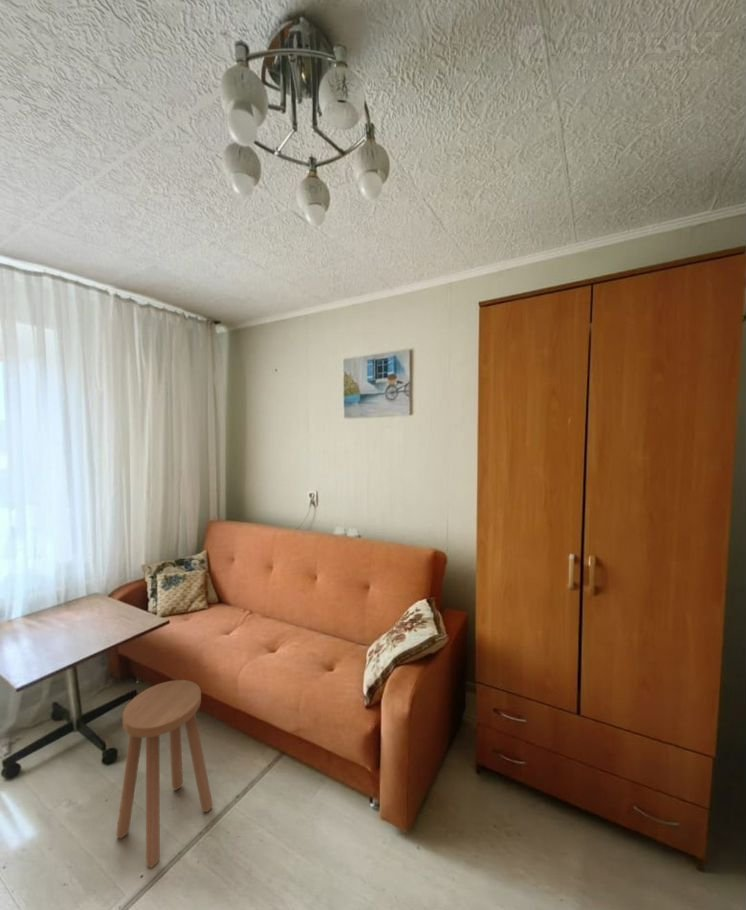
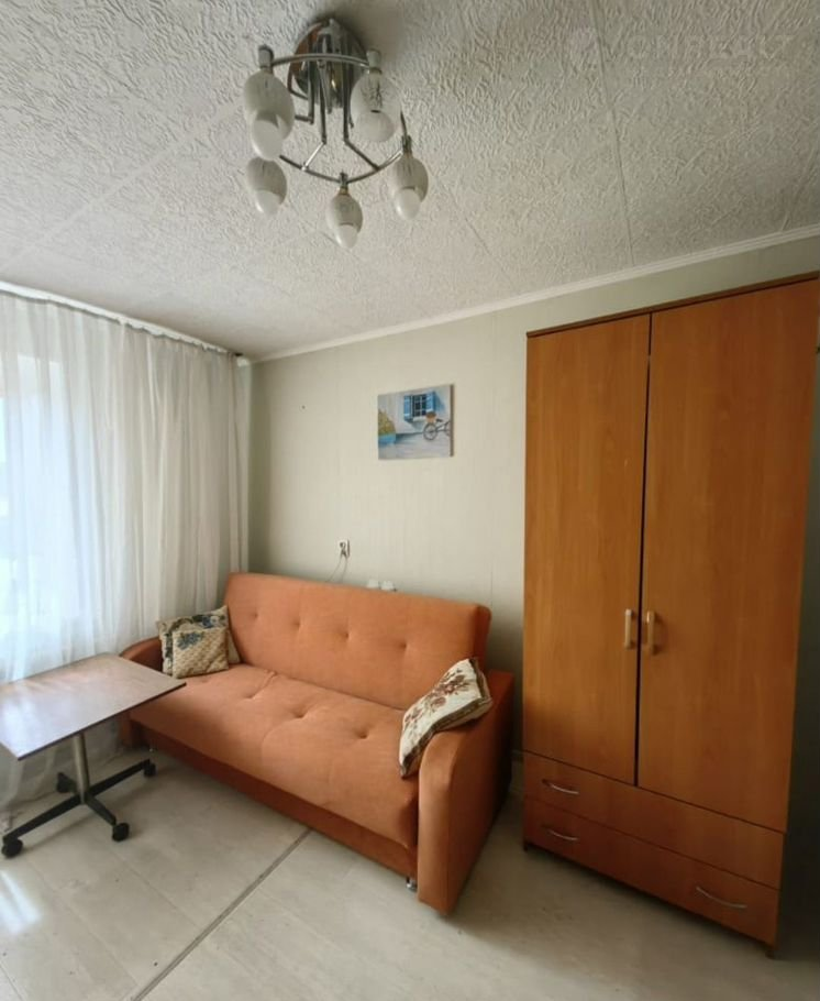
- stool [115,679,214,869]
